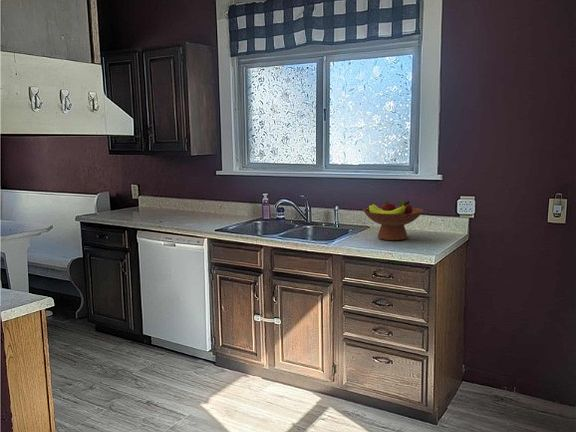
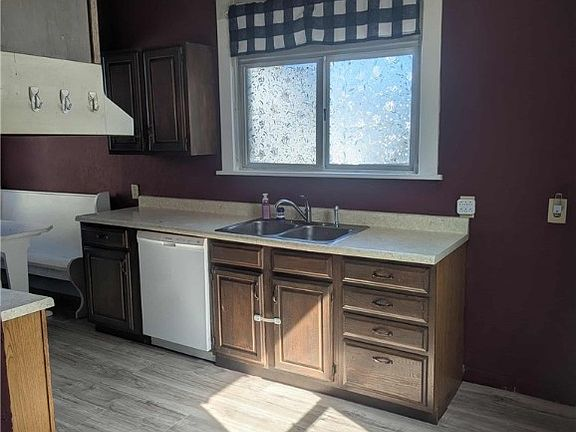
- fruit bowl [362,200,424,241]
